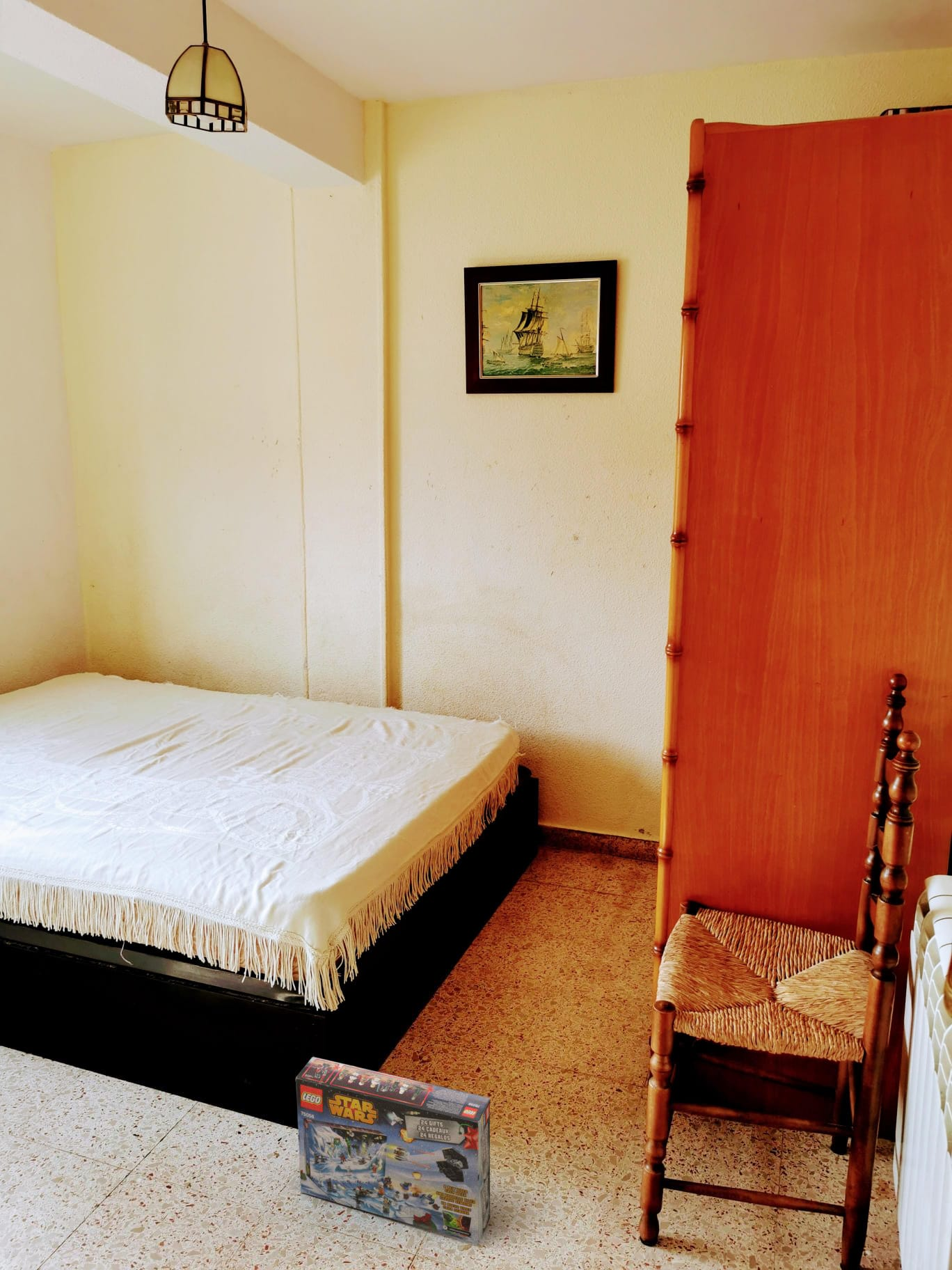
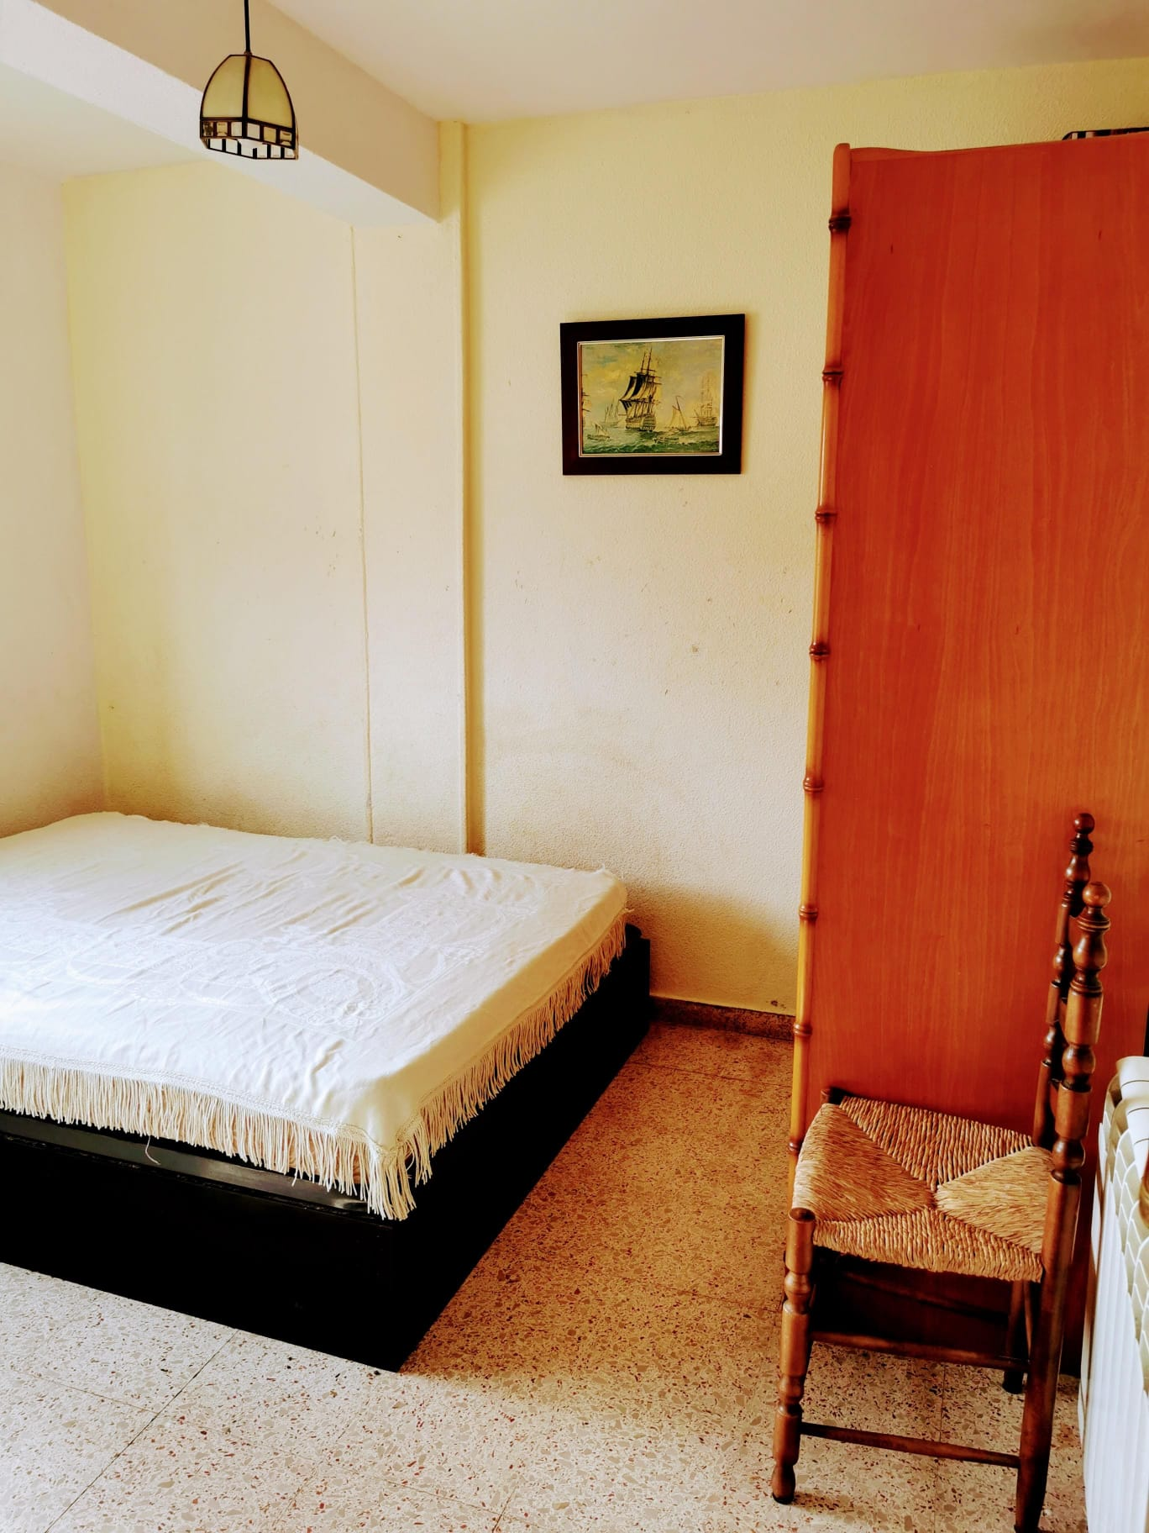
- box [294,1056,491,1244]
